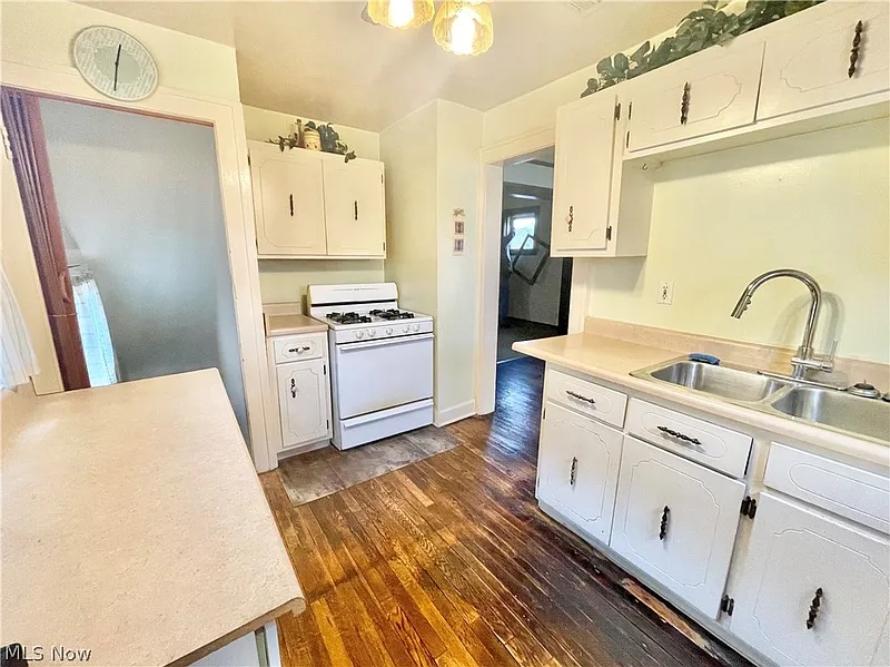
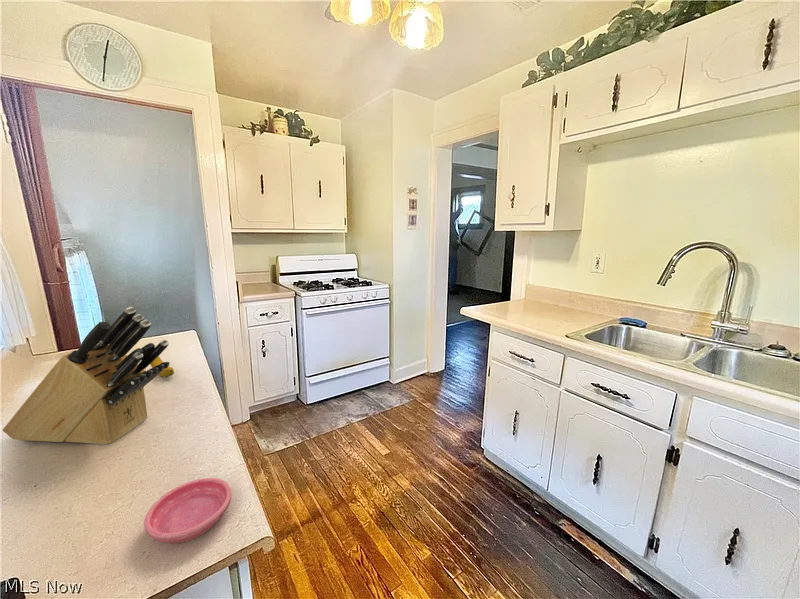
+ knife block [2,306,170,445]
+ saucer [143,477,233,544]
+ banana [150,356,175,378]
